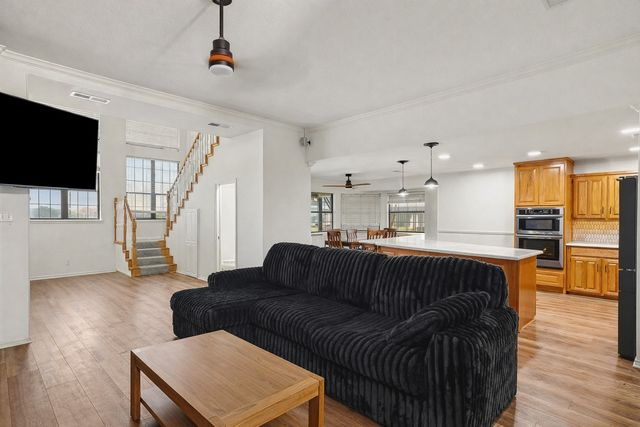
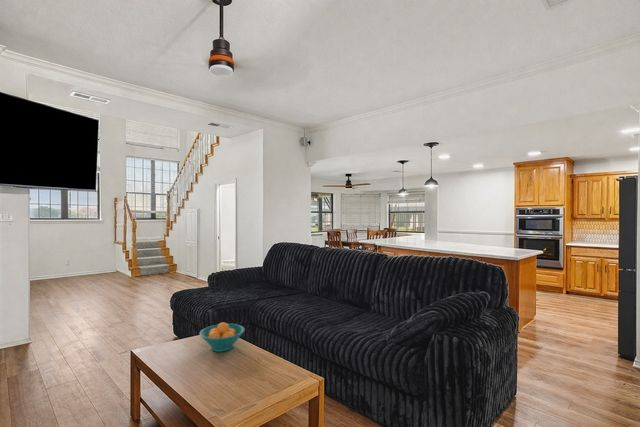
+ fruit bowl [199,322,246,353]
